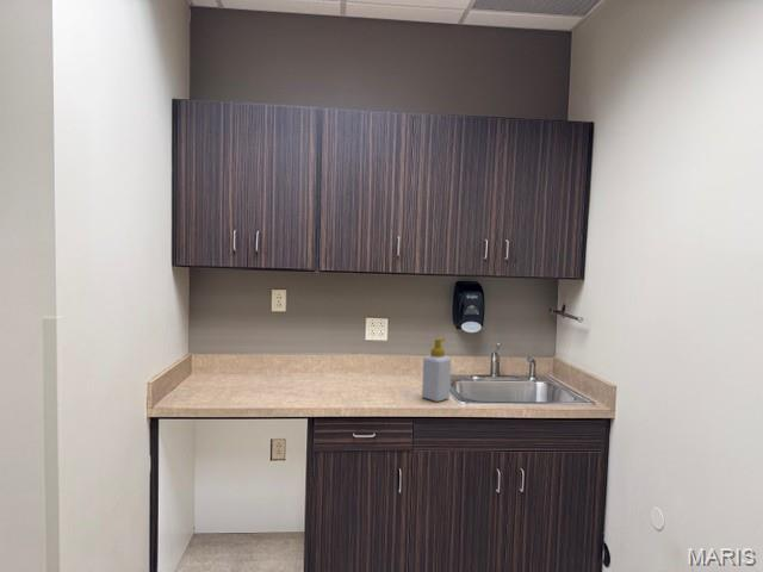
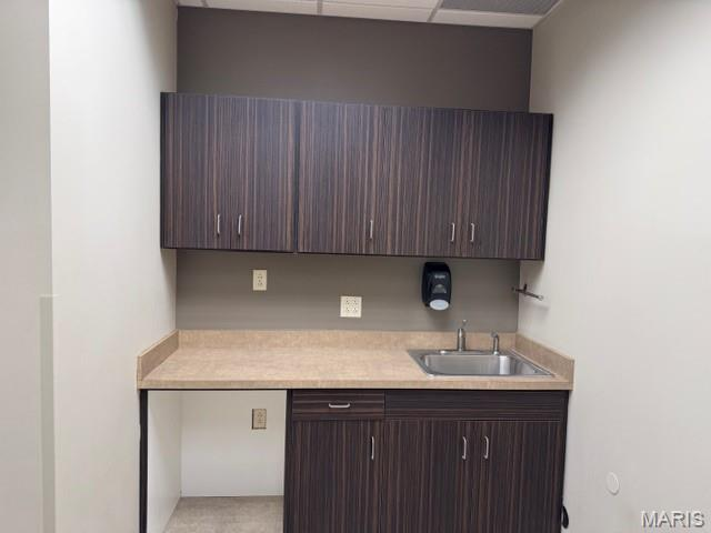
- soap bottle [421,337,452,403]
